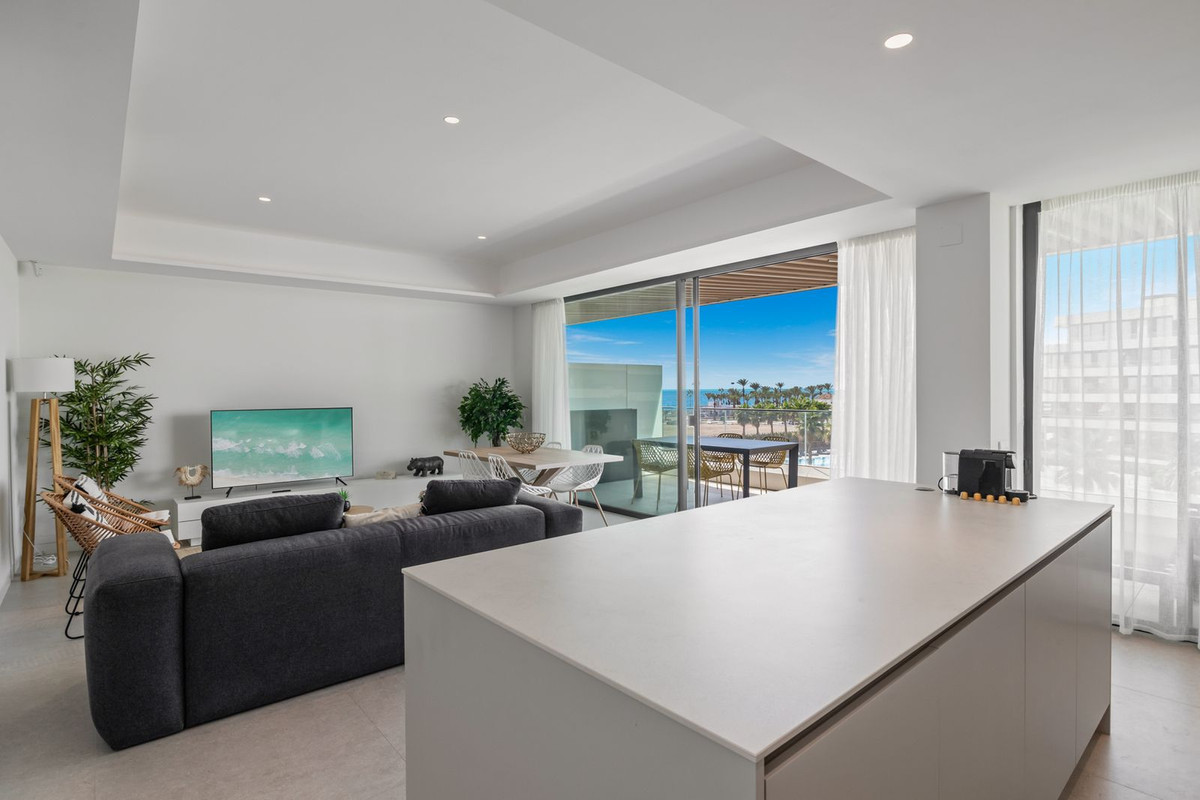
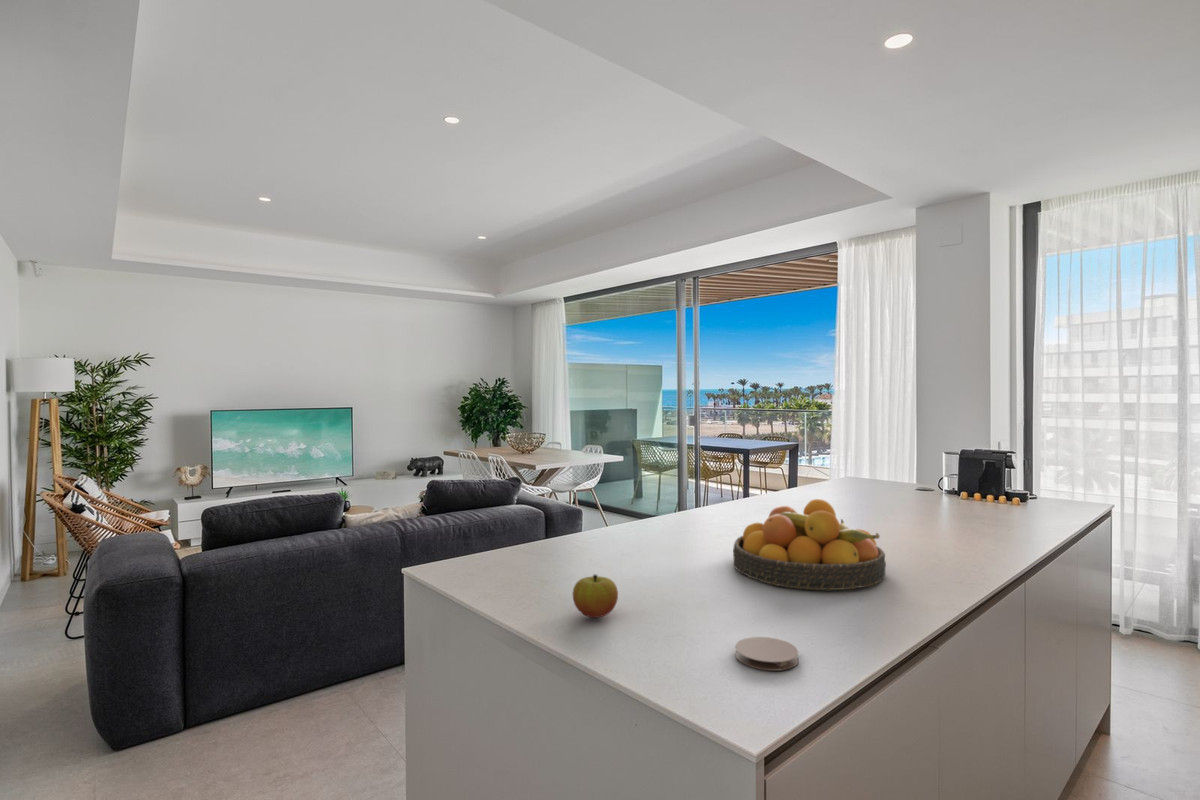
+ fruit bowl [732,498,887,591]
+ coaster [734,636,799,672]
+ apple [572,574,619,619]
